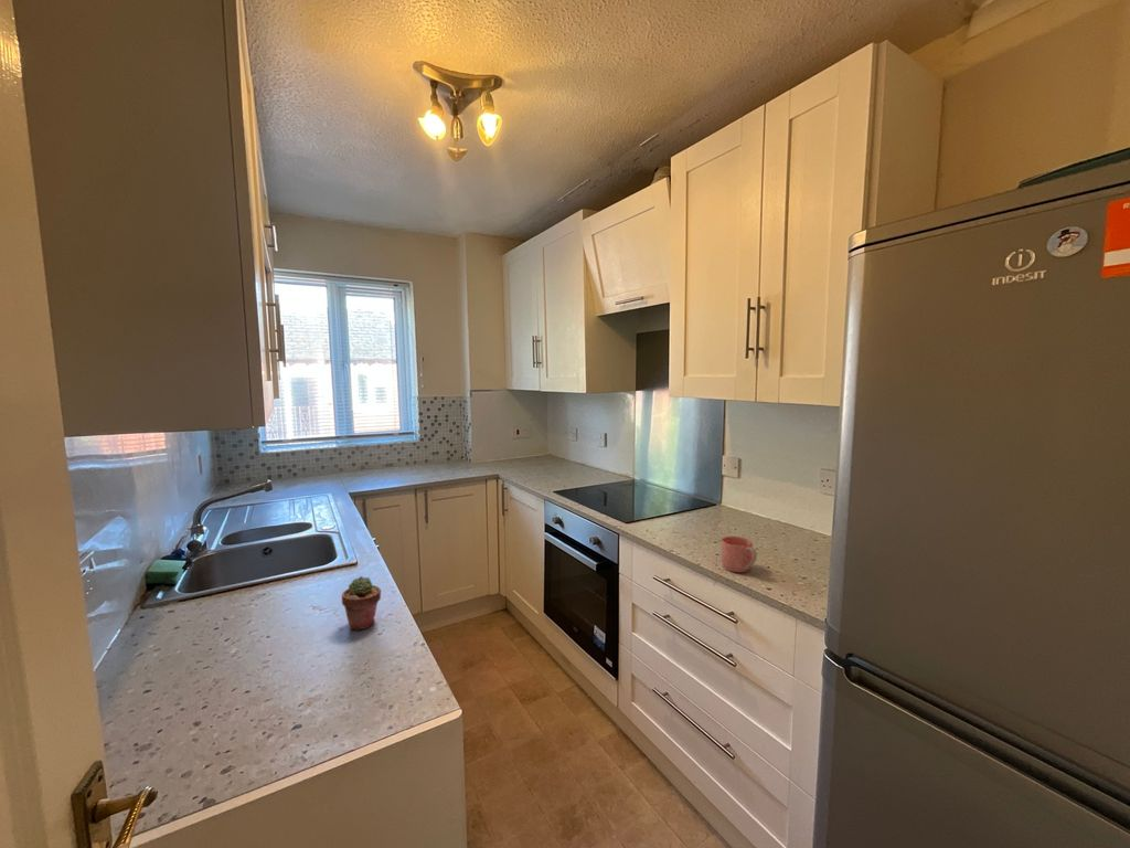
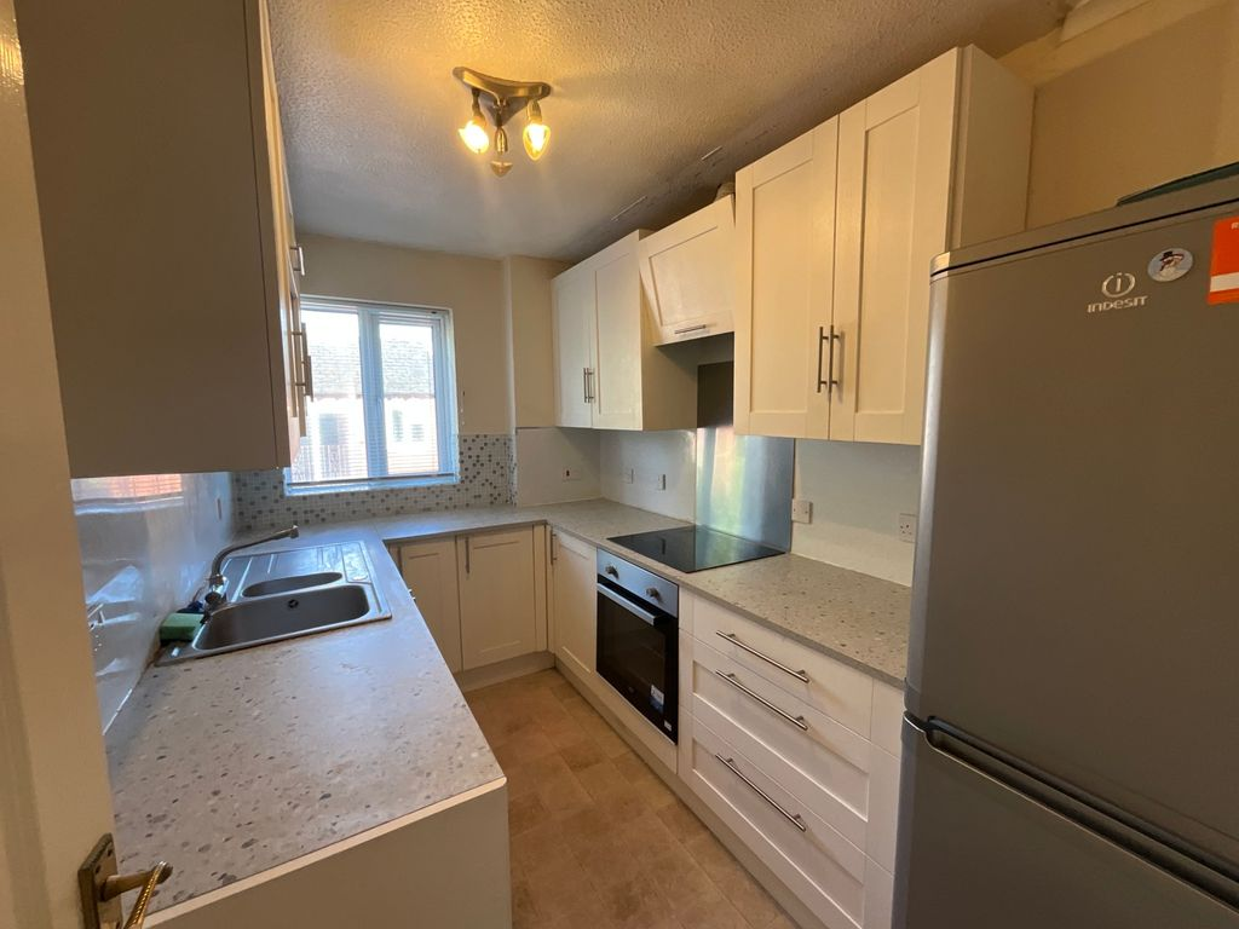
- mug [719,536,758,573]
- potted succulent [341,575,382,632]
